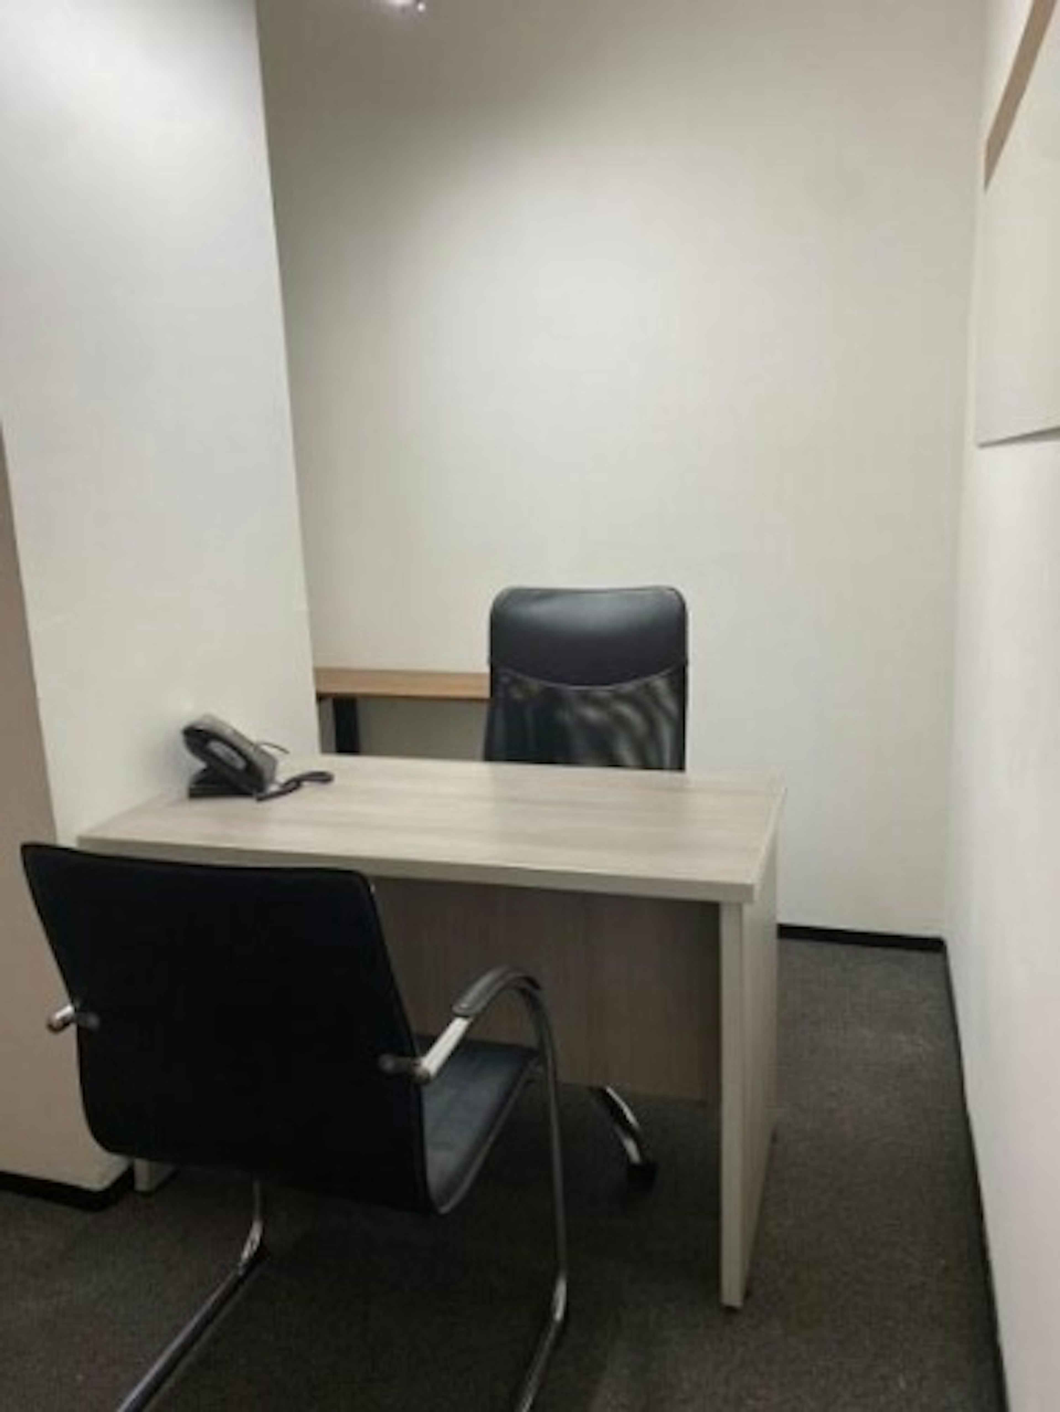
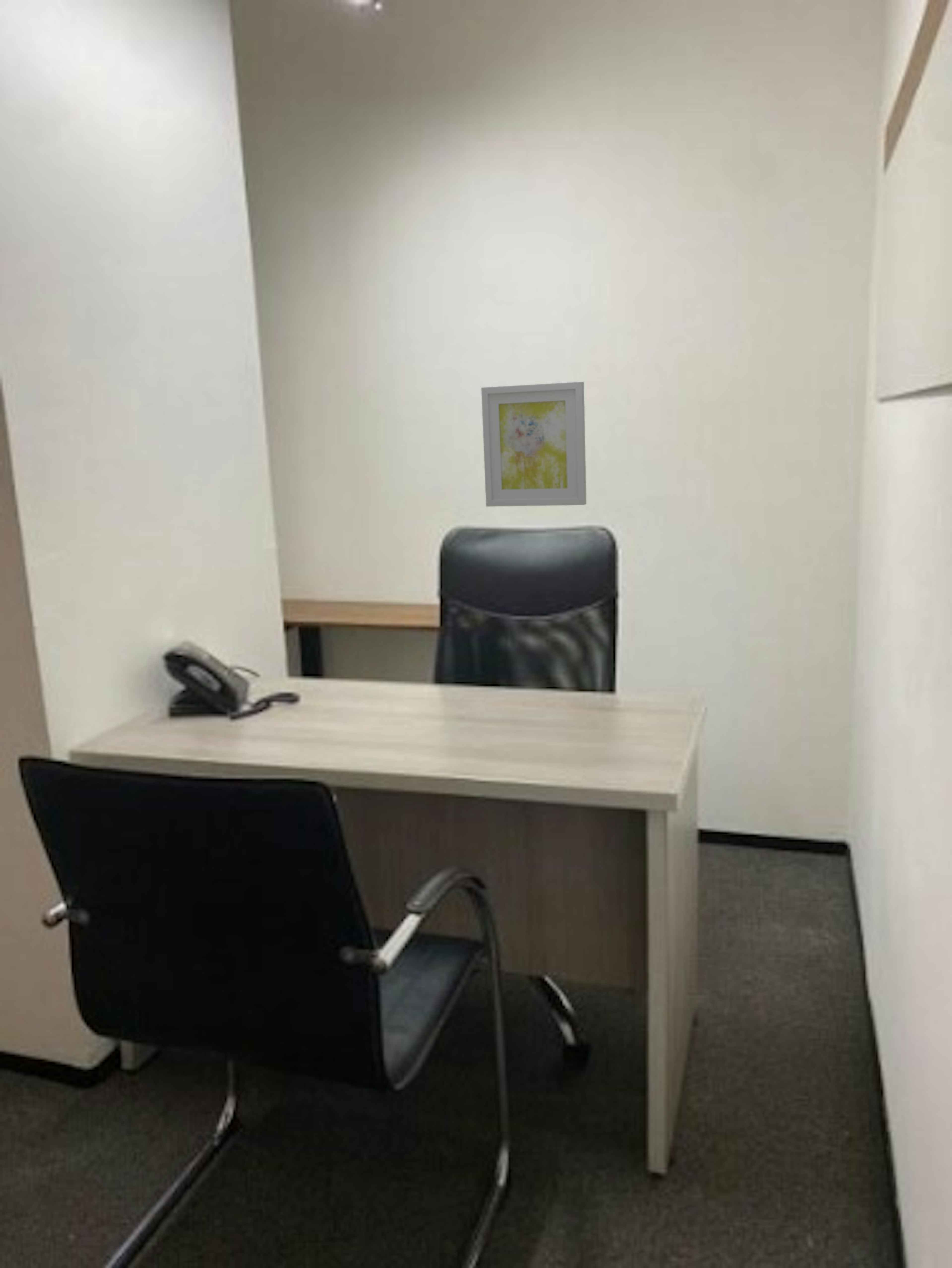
+ wall art [481,381,587,507]
